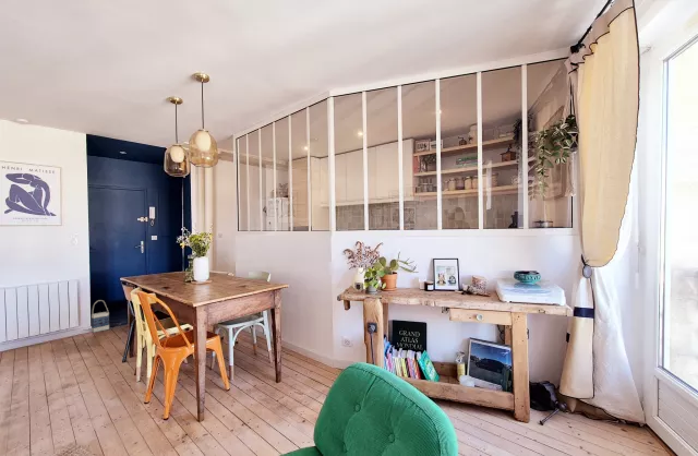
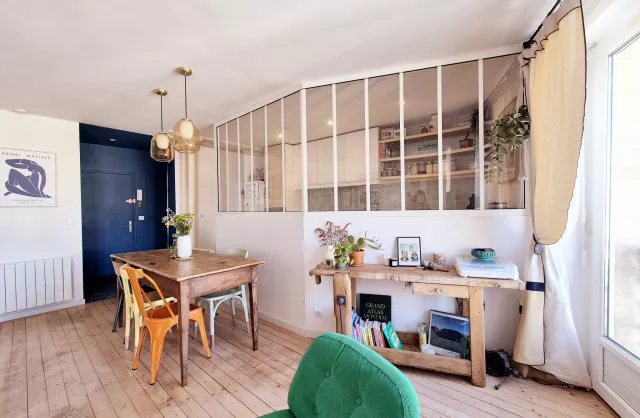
- bag [91,299,110,333]
